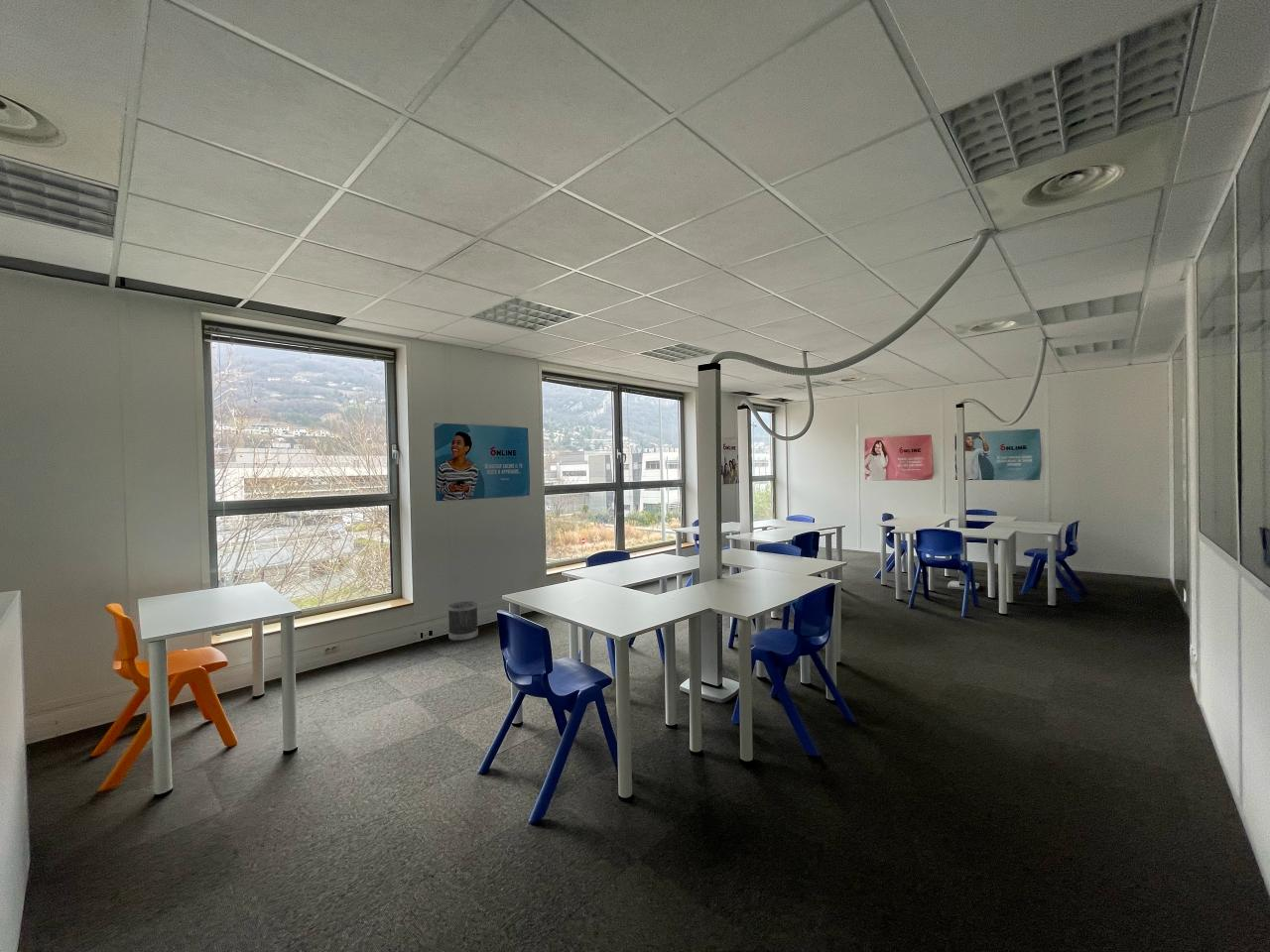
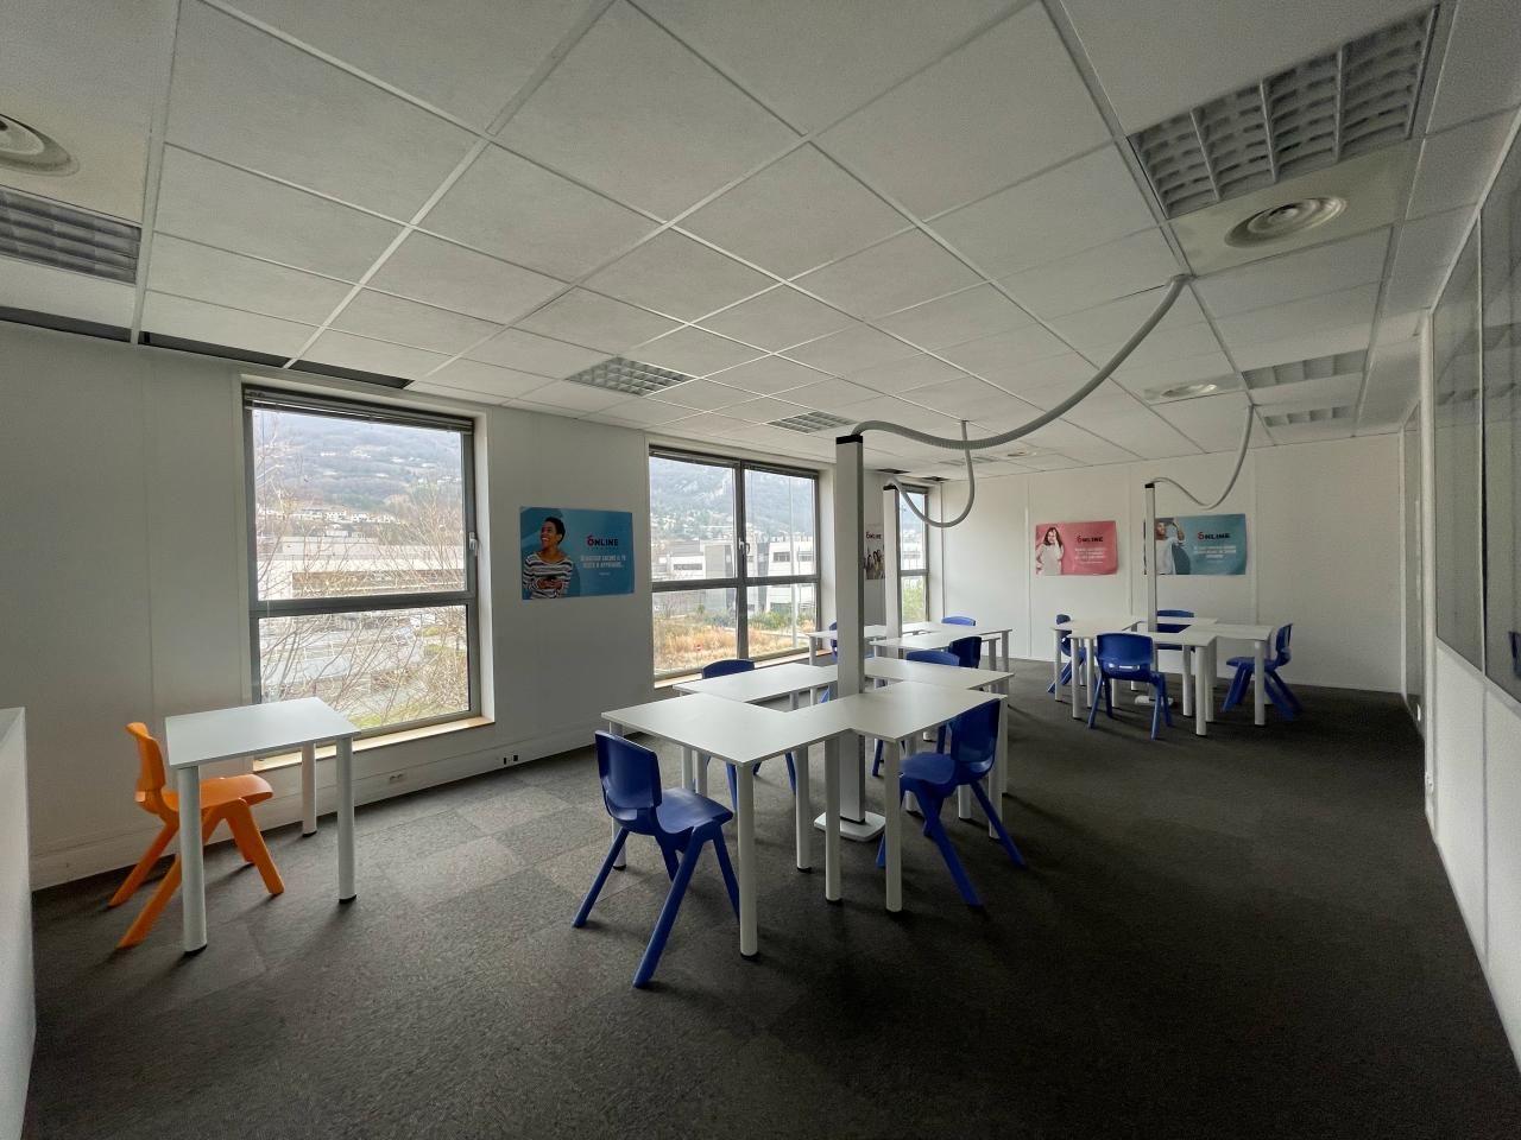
- wastebasket [447,601,479,642]
